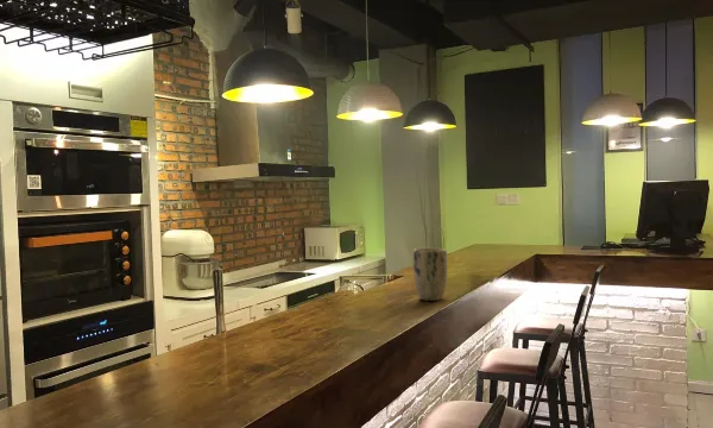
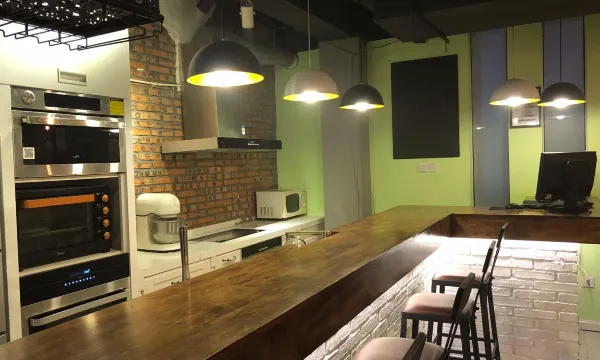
- plant pot [412,247,448,302]
